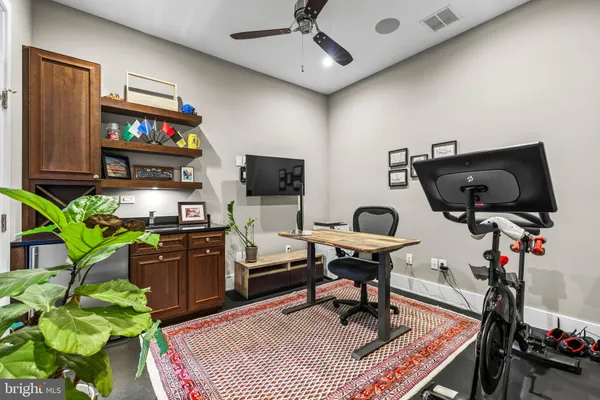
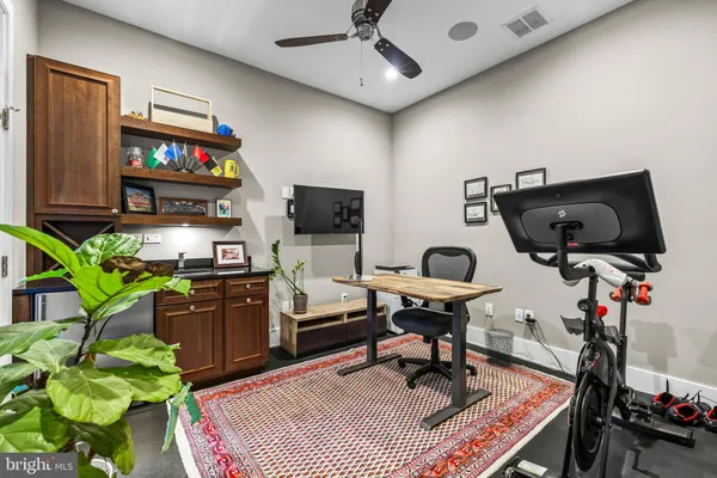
+ waste bin [483,327,515,368]
